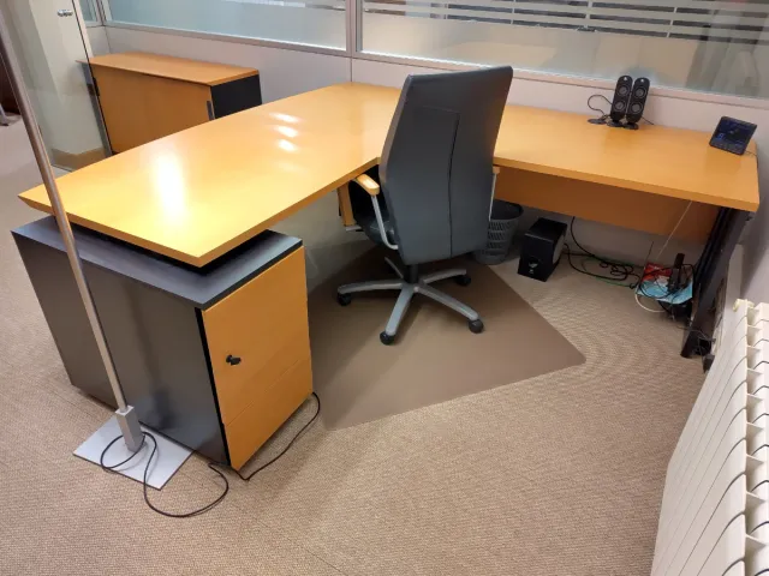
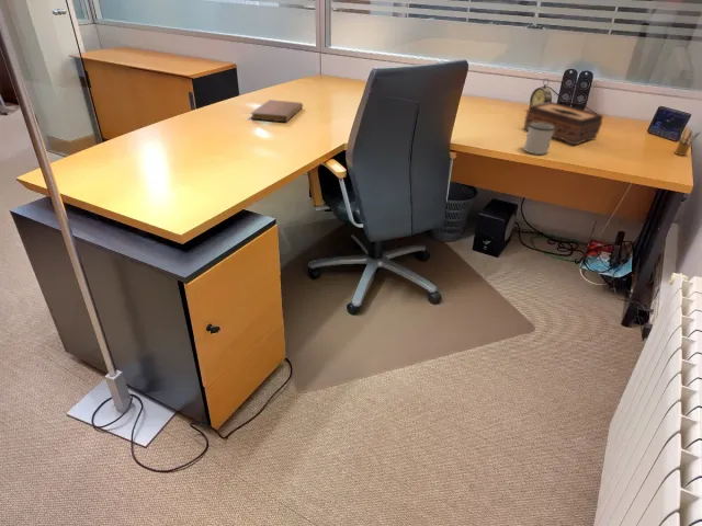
+ notebook [250,99,304,123]
+ alarm clock [529,78,553,106]
+ pencil box [673,127,702,157]
+ mug [523,122,555,156]
+ tissue box [523,101,604,146]
